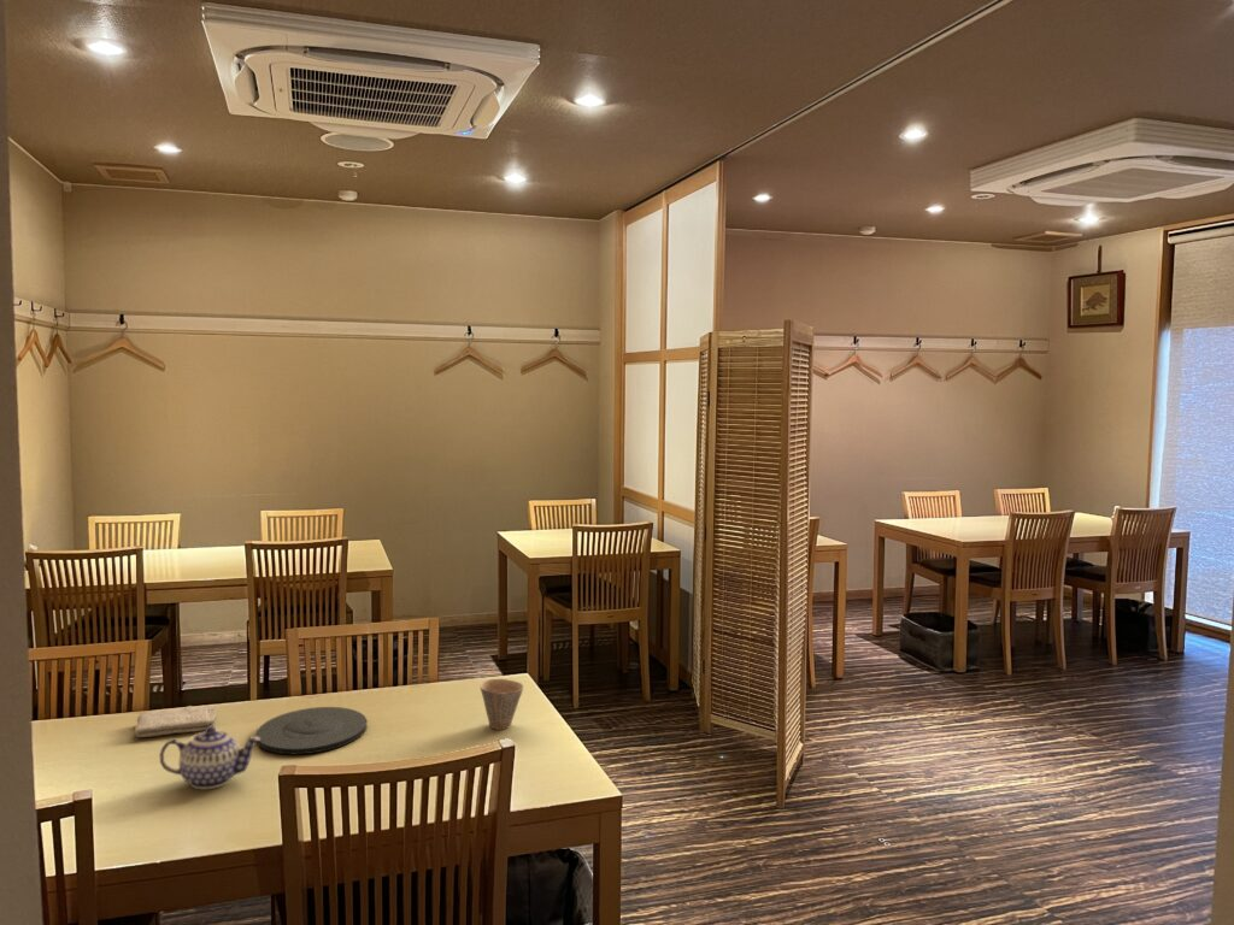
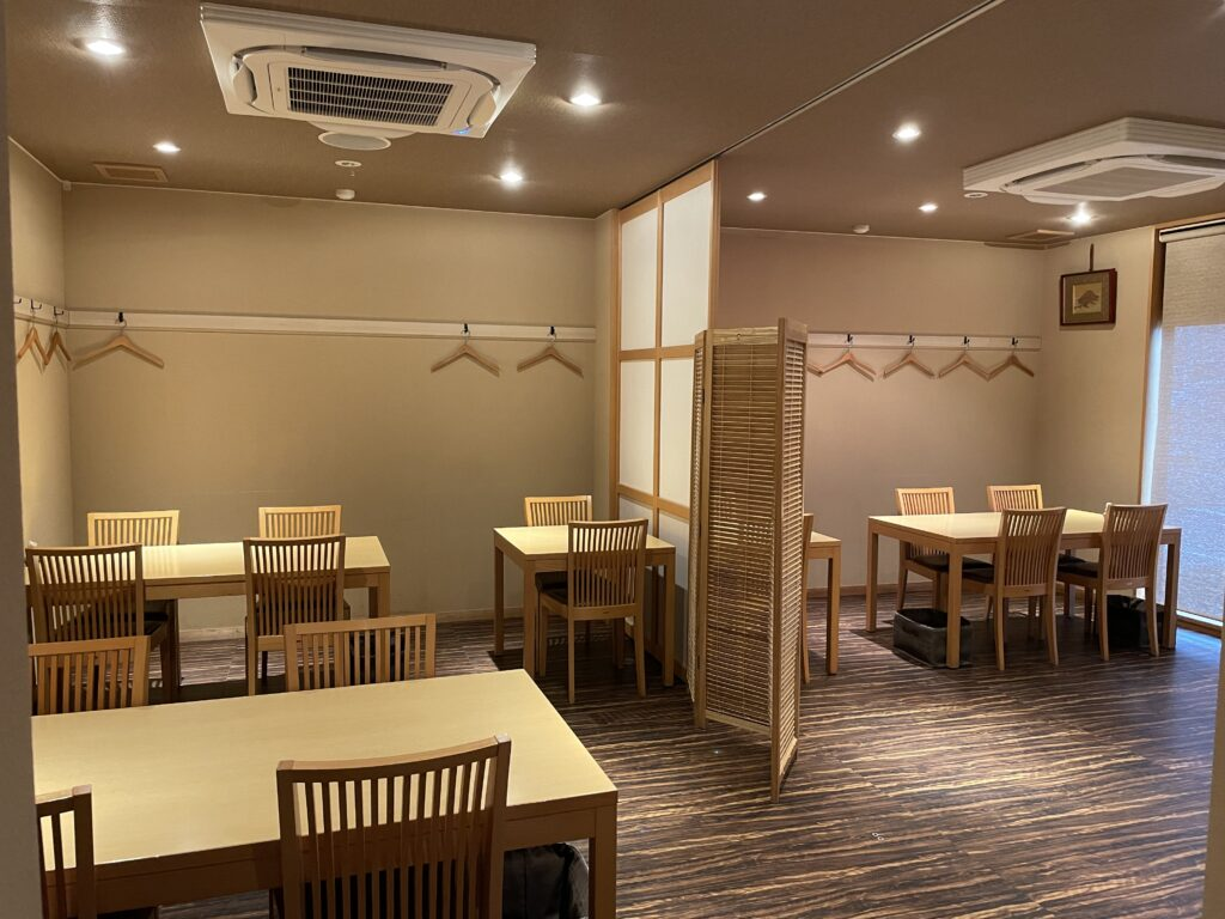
- washcloth [133,705,217,738]
- teapot [158,726,260,790]
- cup [480,678,524,731]
- plate [254,706,368,755]
